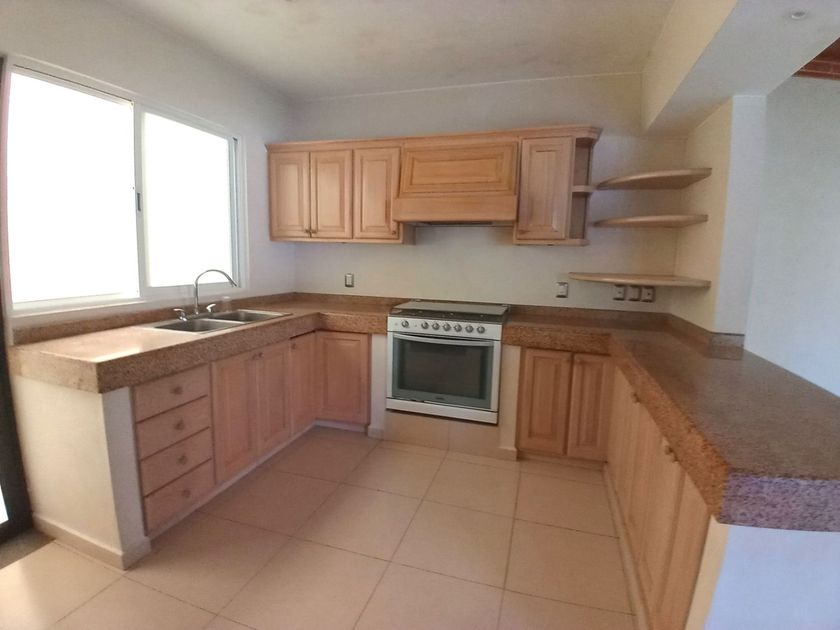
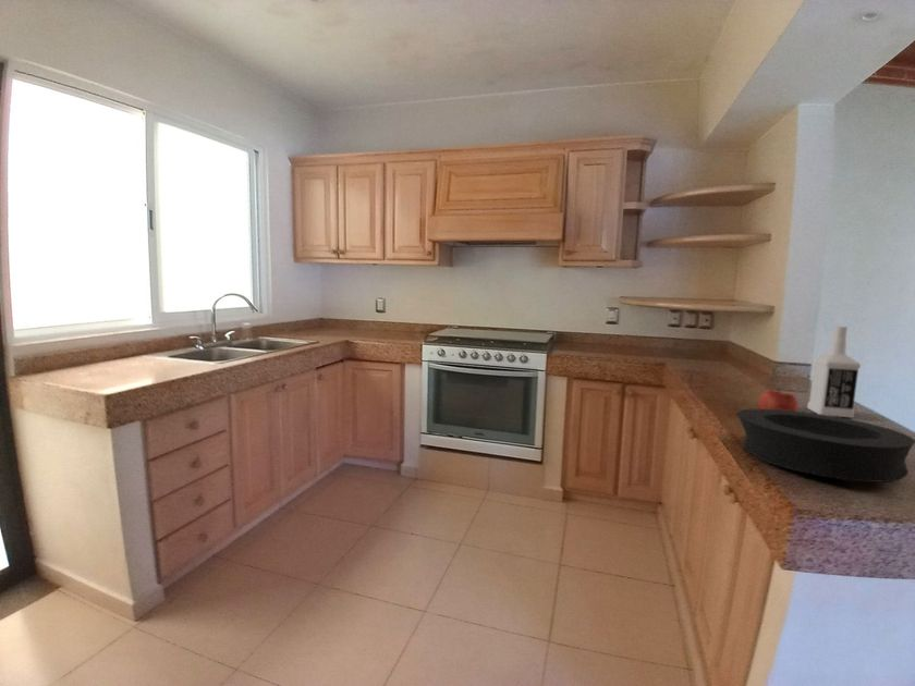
+ bowl [735,407,915,483]
+ apple [758,388,800,412]
+ vodka [806,324,862,419]
